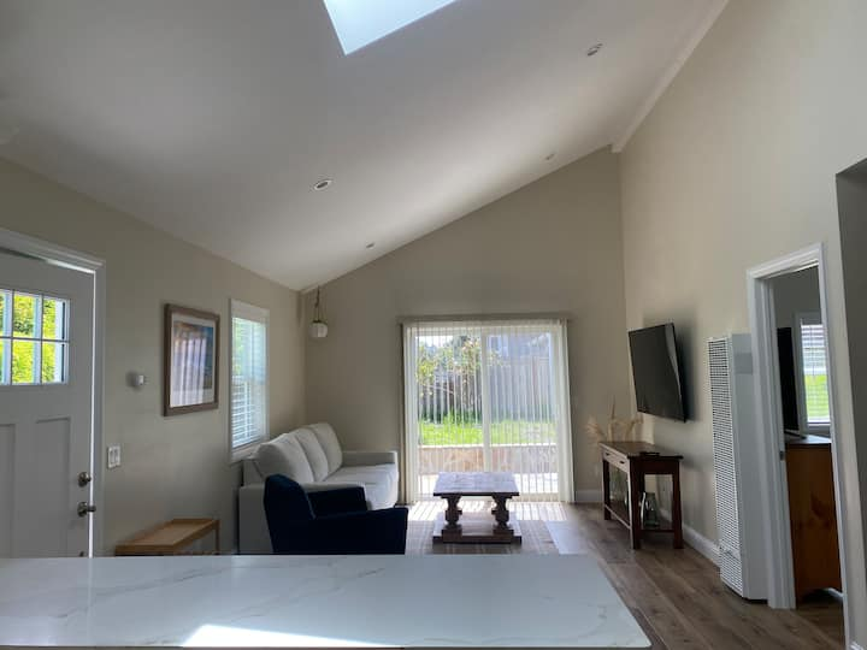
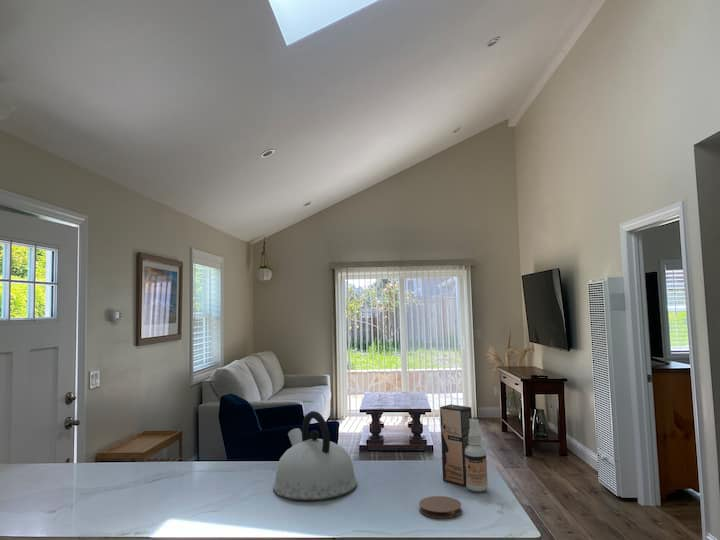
+ spray bottle [439,403,489,493]
+ kettle [272,410,358,501]
+ coaster [418,495,463,519]
